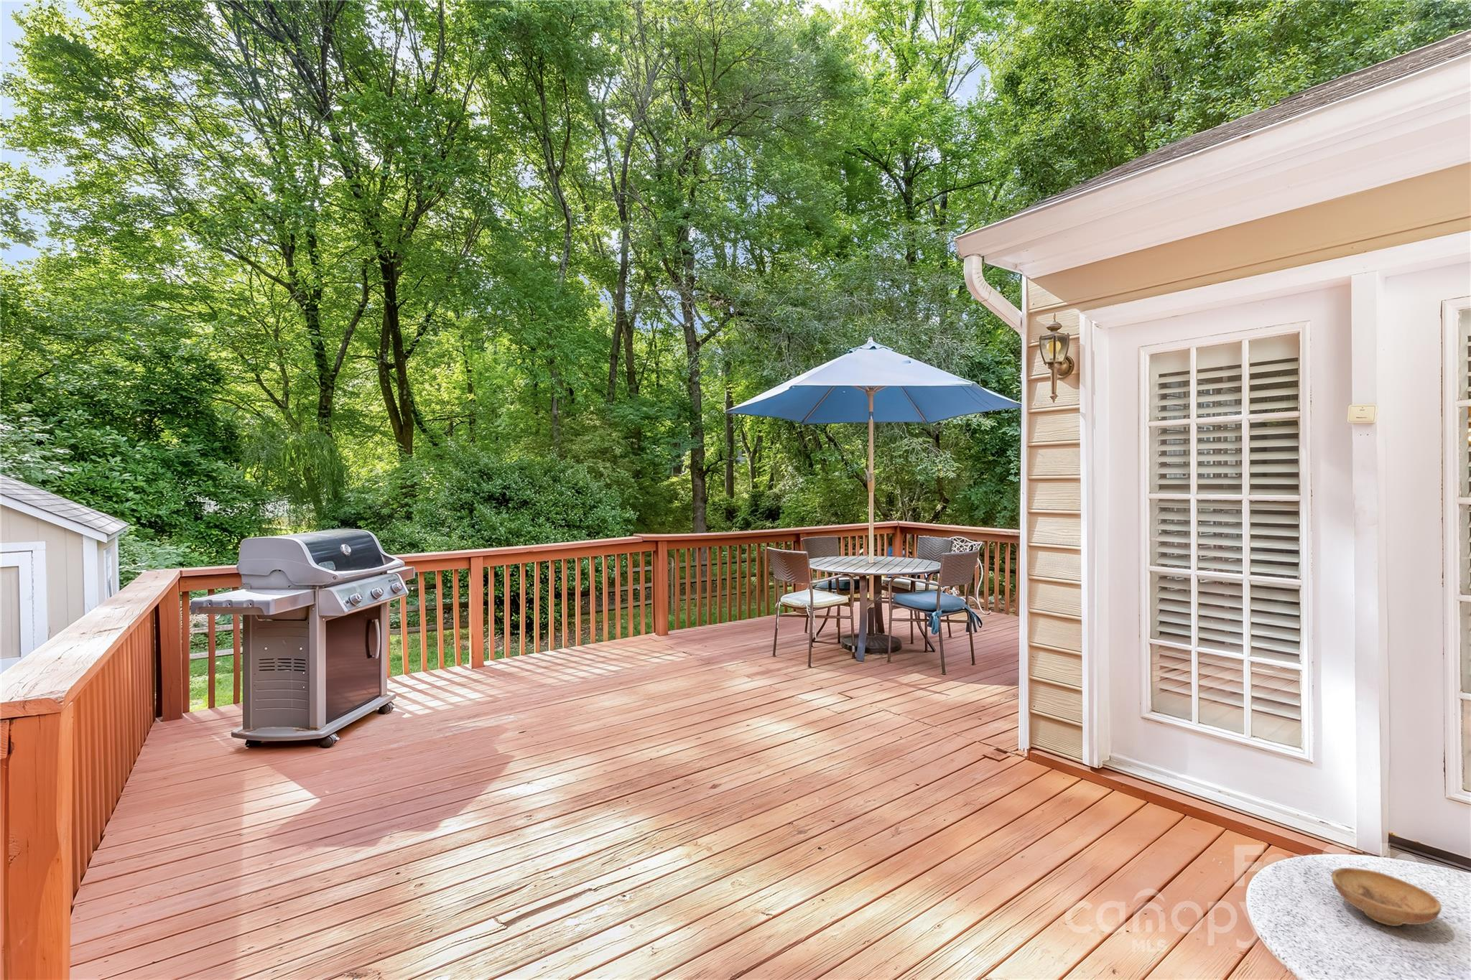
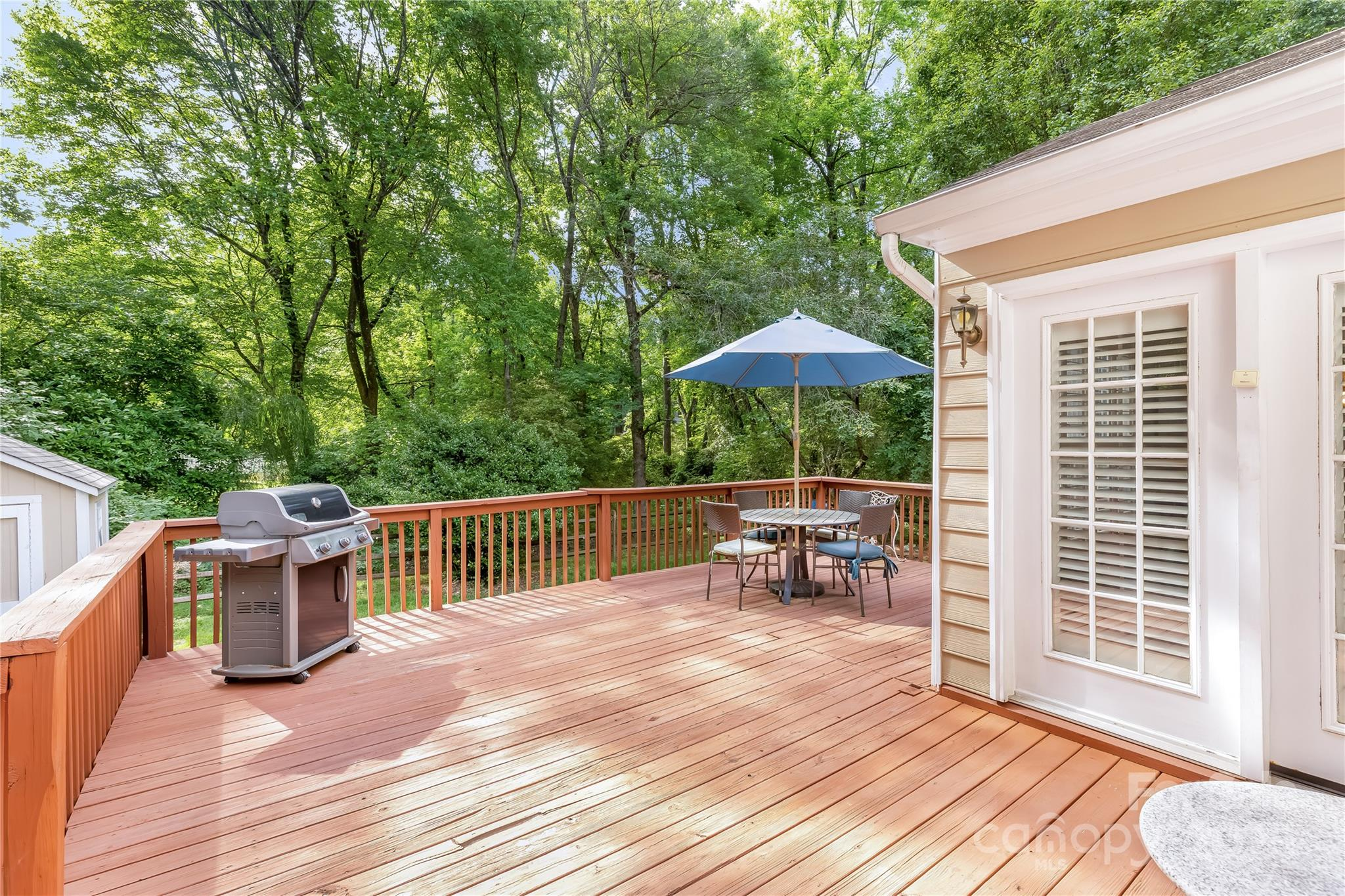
- bowl [1331,867,1443,926]
